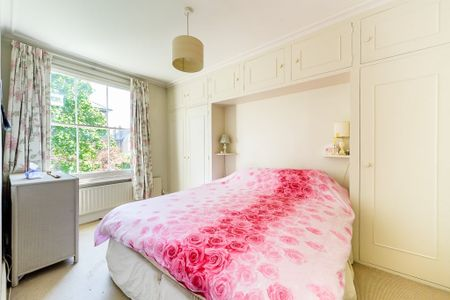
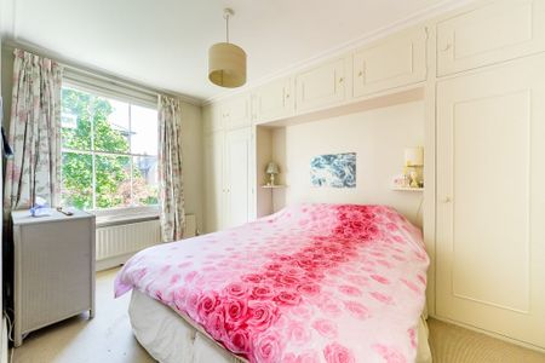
+ wall art [309,151,357,189]
